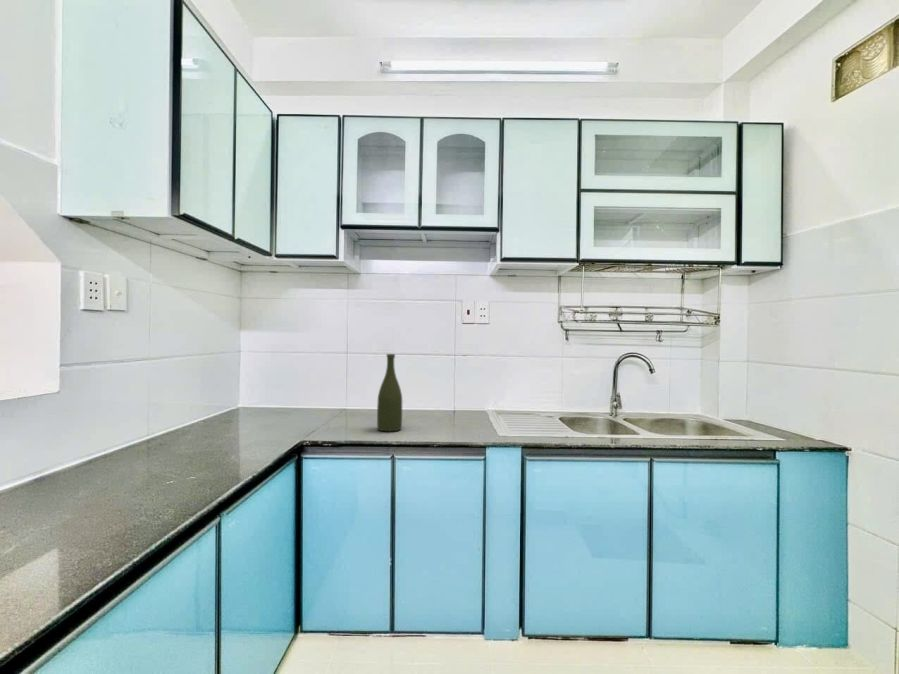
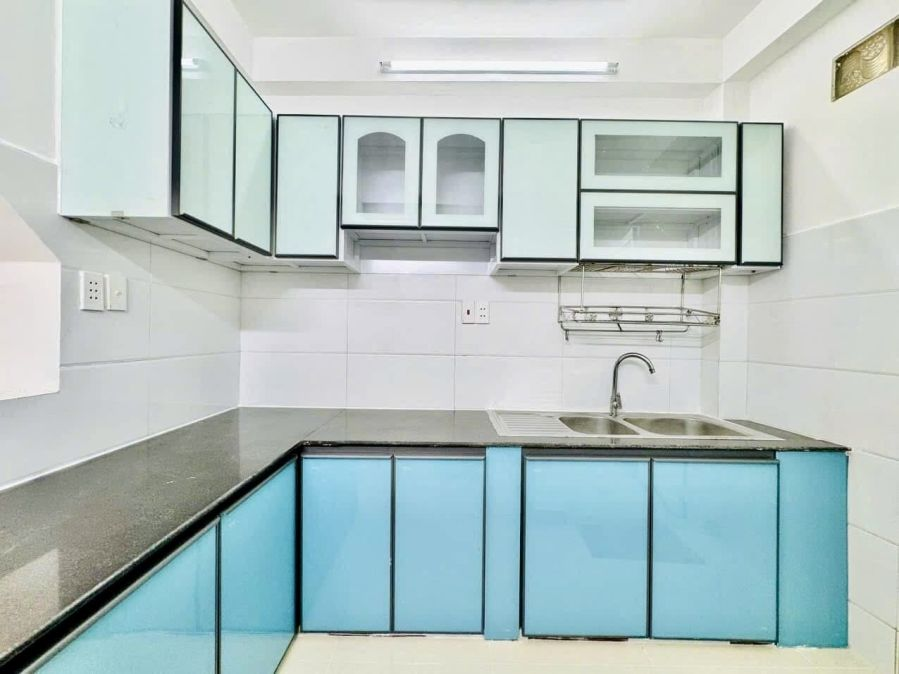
- bottle [376,353,403,432]
